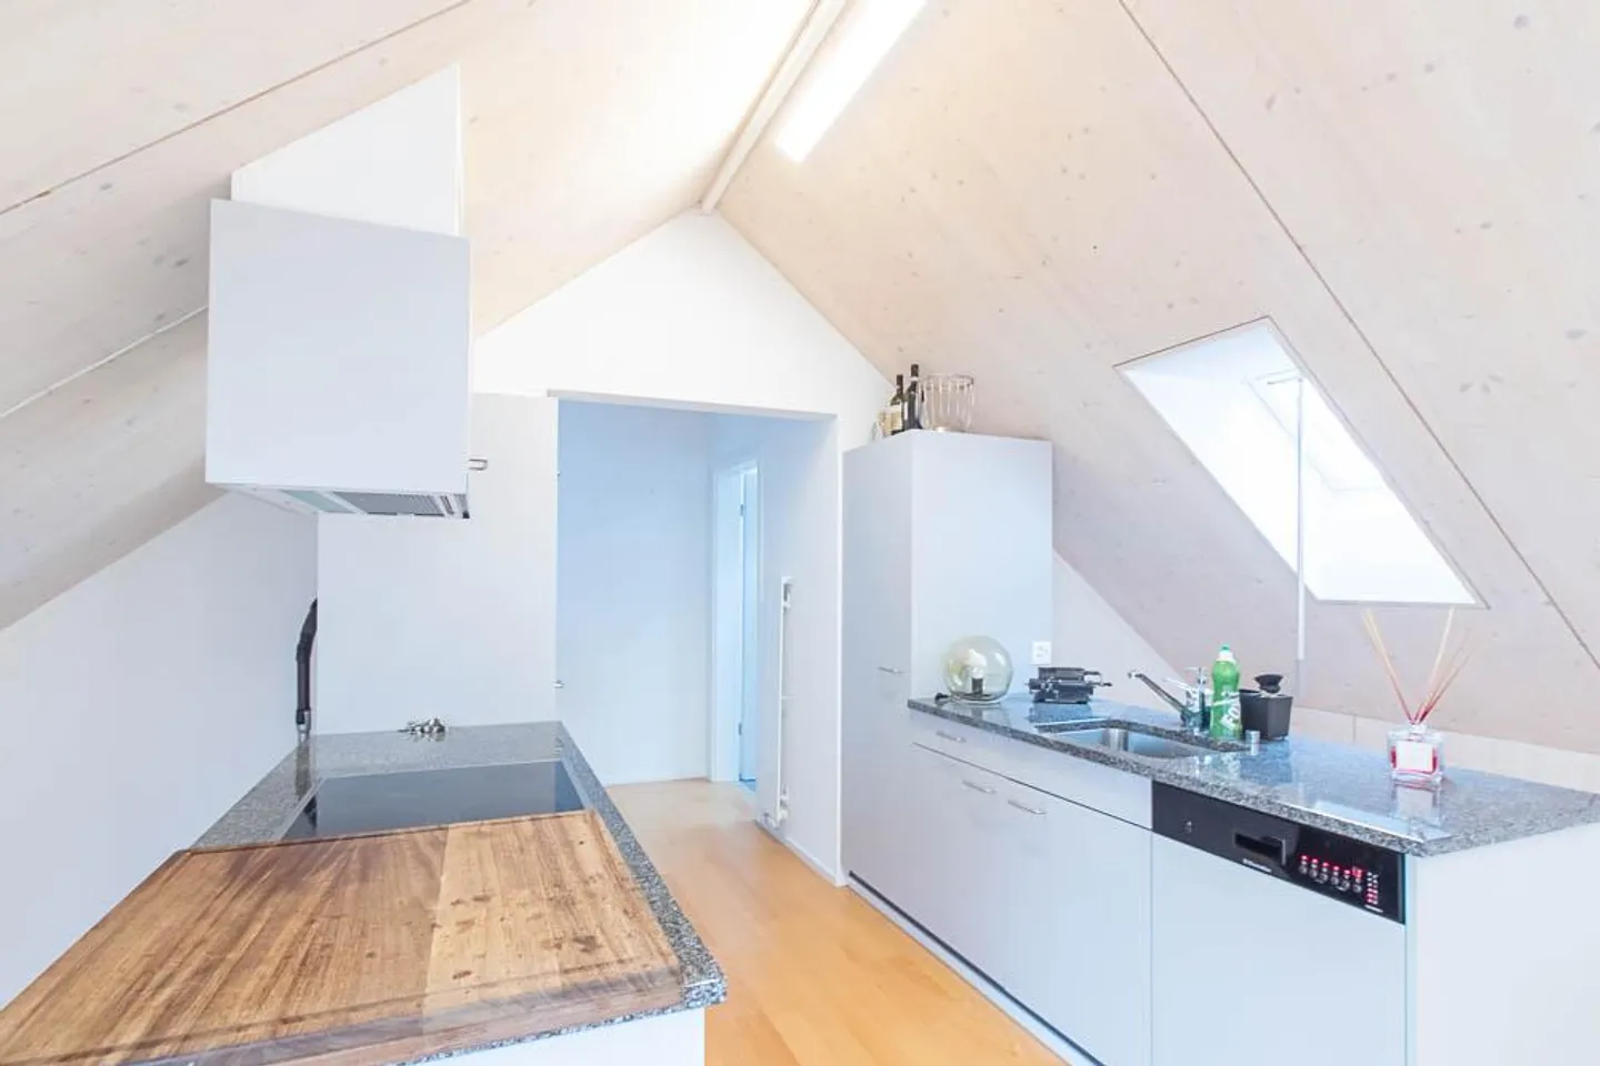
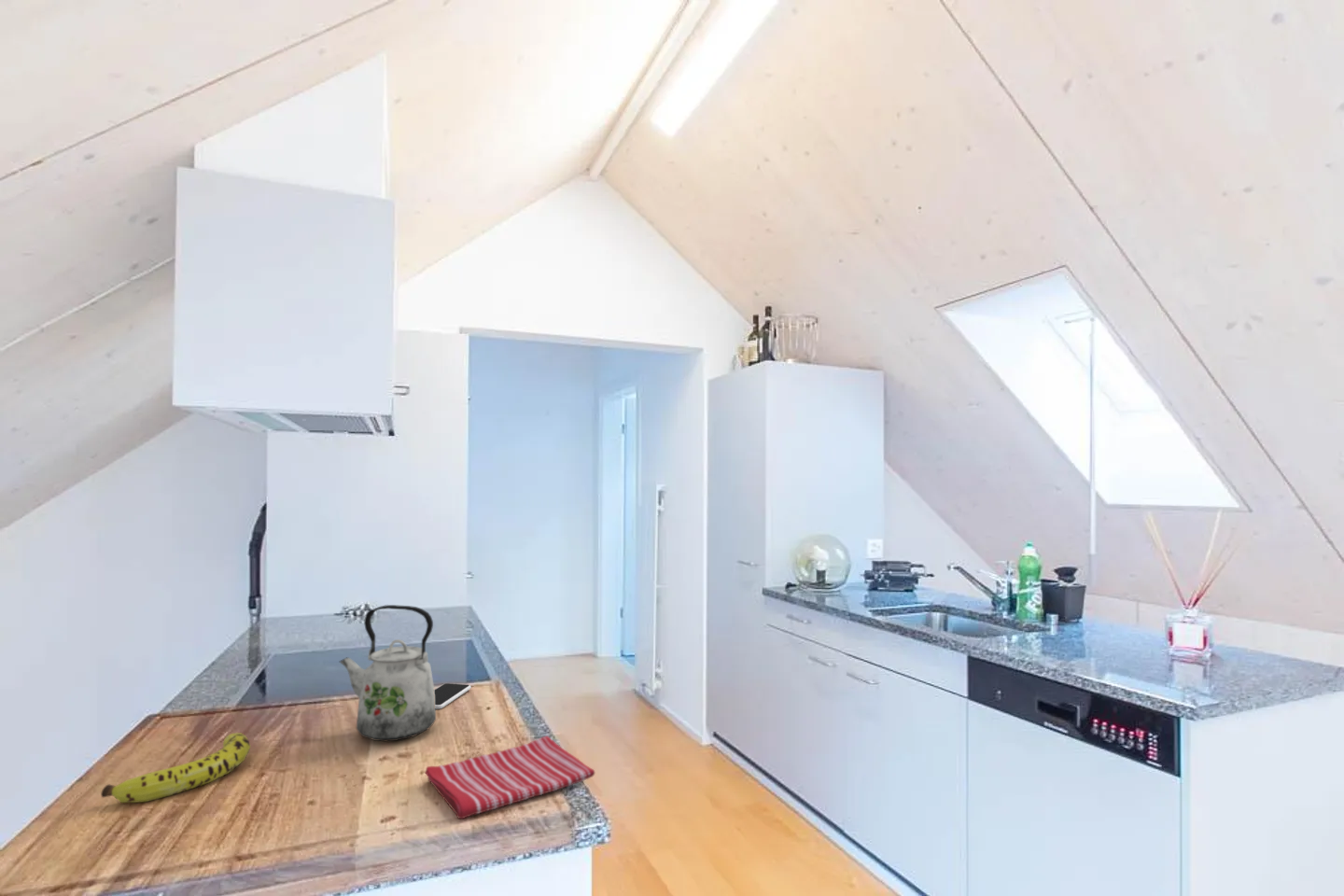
+ fruit [100,732,251,804]
+ smartphone [434,682,472,710]
+ kettle [339,604,437,742]
+ dish towel [424,735,595,819]
